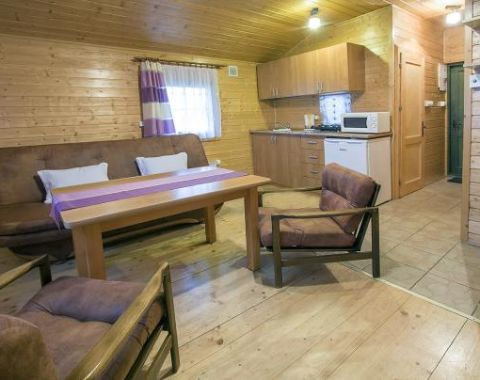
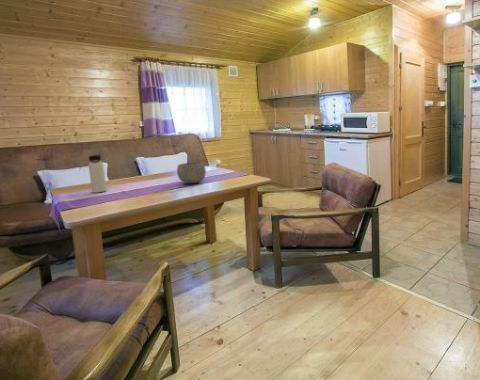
+ bowl [176,161,207,184]
+ water bottle [87,154,108,193]
